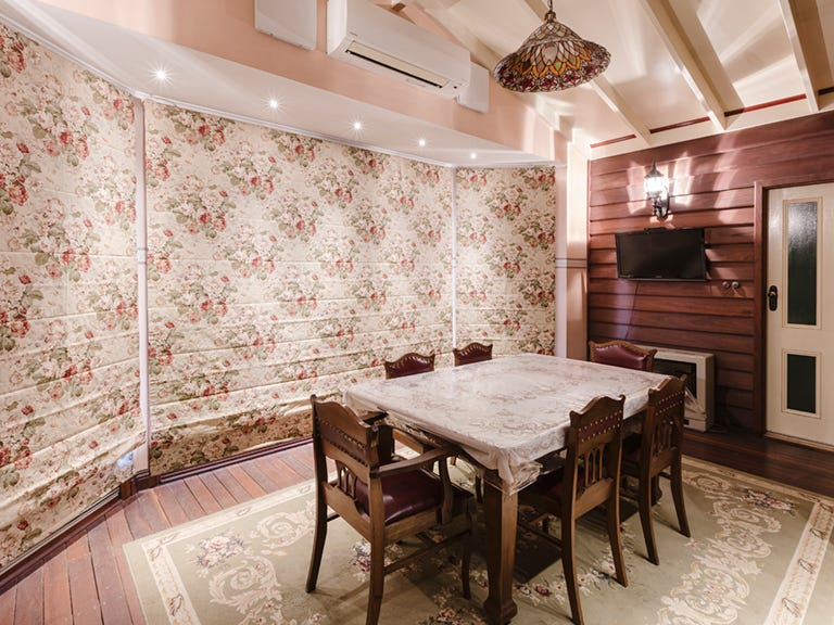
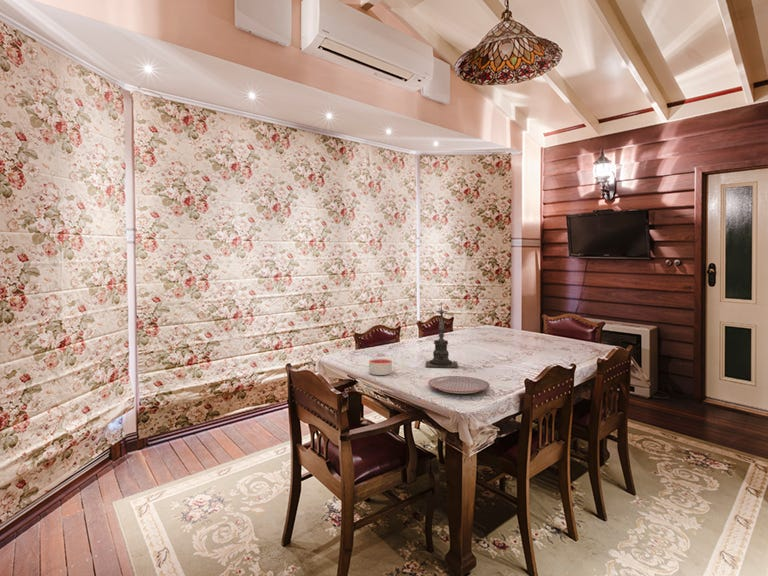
+ candle holder [425,301,459,368]
+ candle [368,358,393,376]
+ plate [427,375,490,395]
